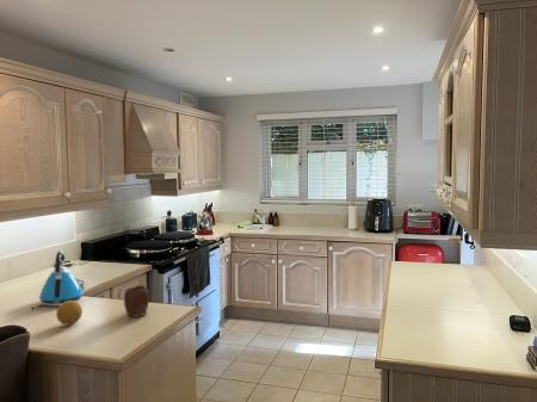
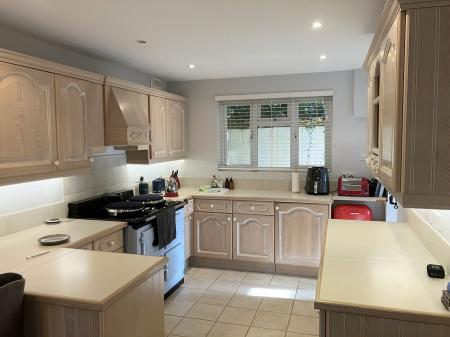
- kettle [38,251,85,307]
- mug [123,284,150,317]
- fruit [55,301,84,326]
